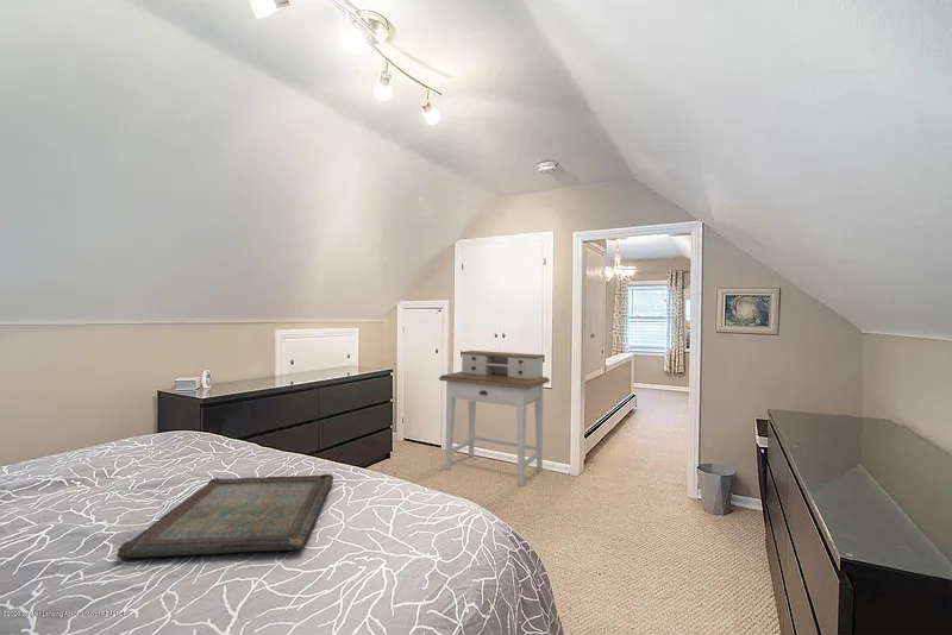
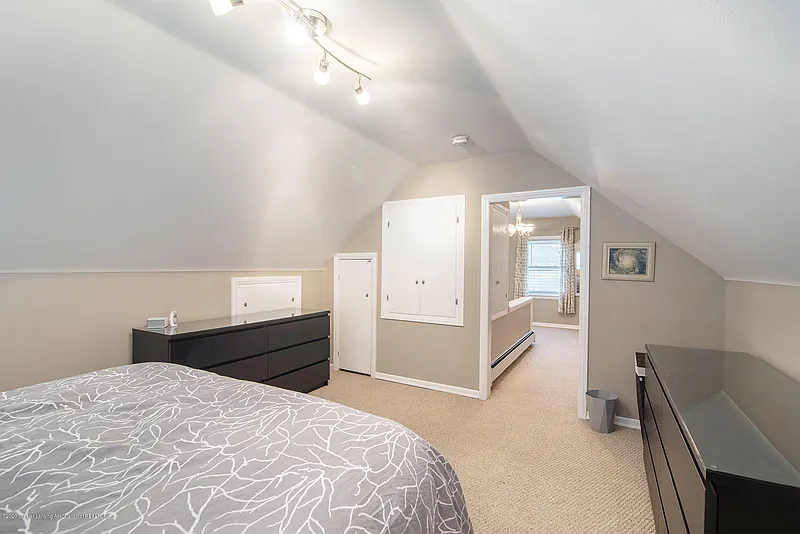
- desk [438,350,551,488]
- serving tray [115,473,334,560]
